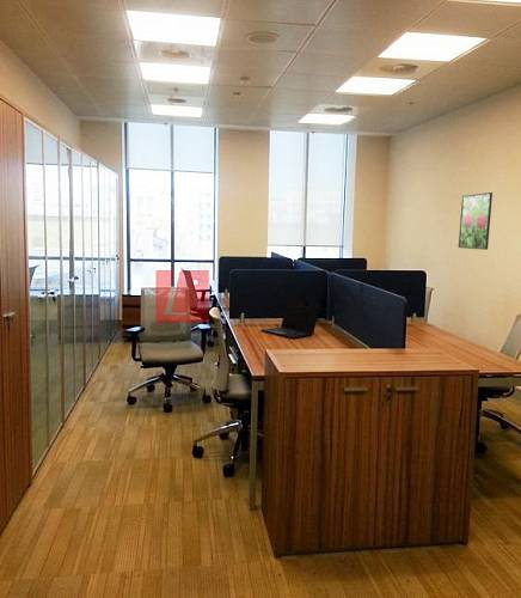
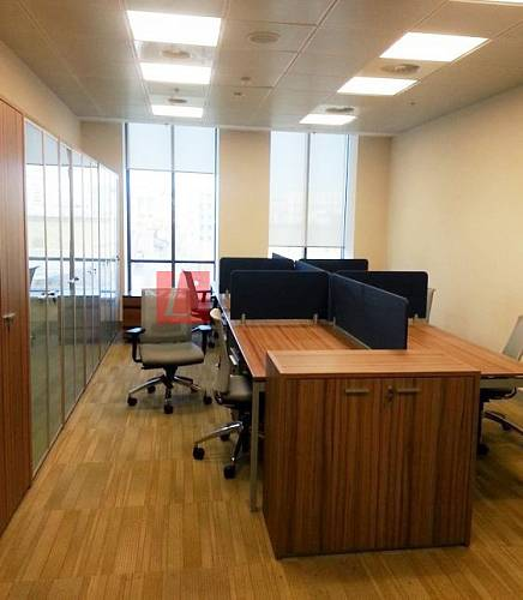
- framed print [458,191,494,251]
- laptop [259,298,321,340]
